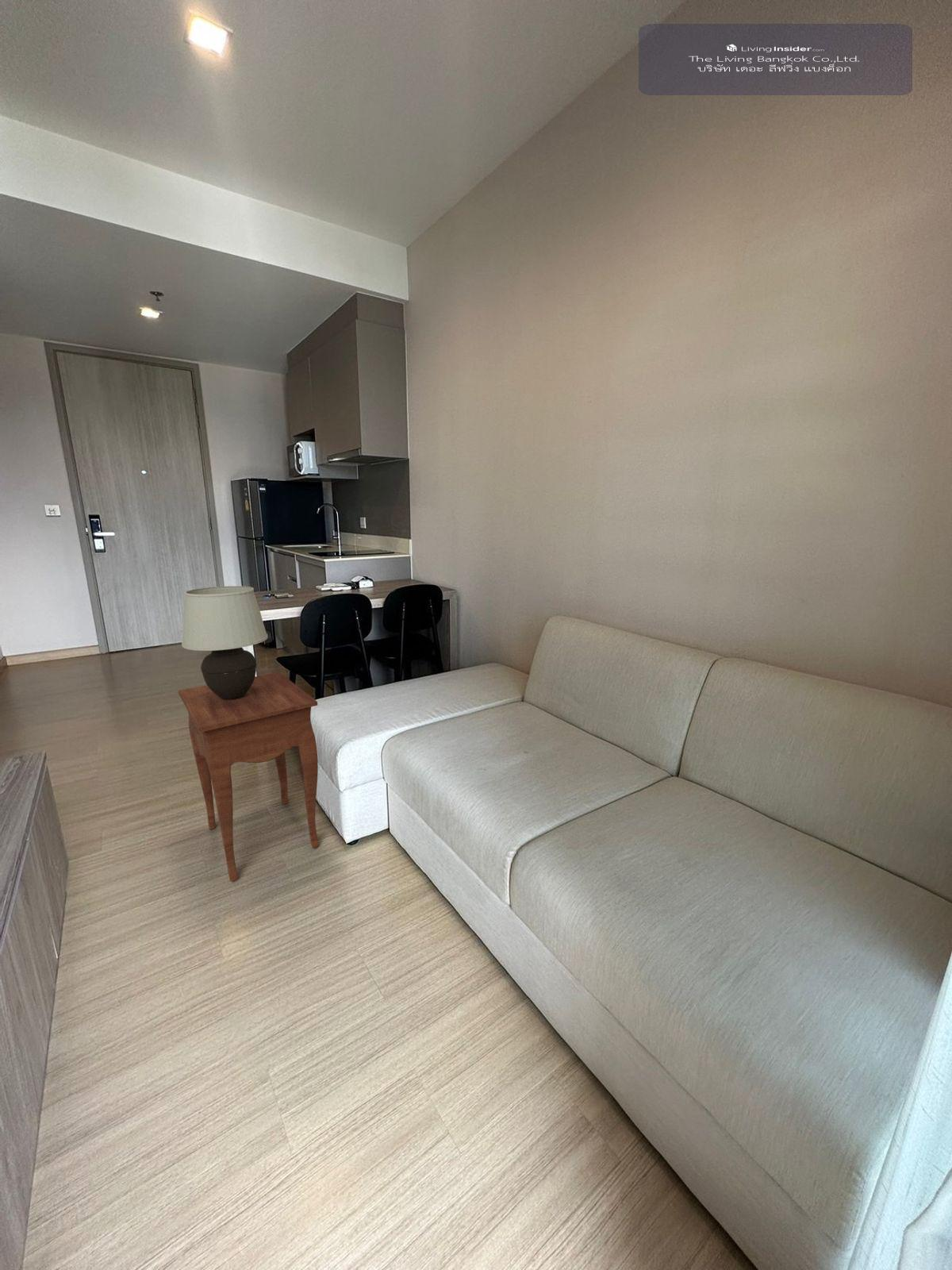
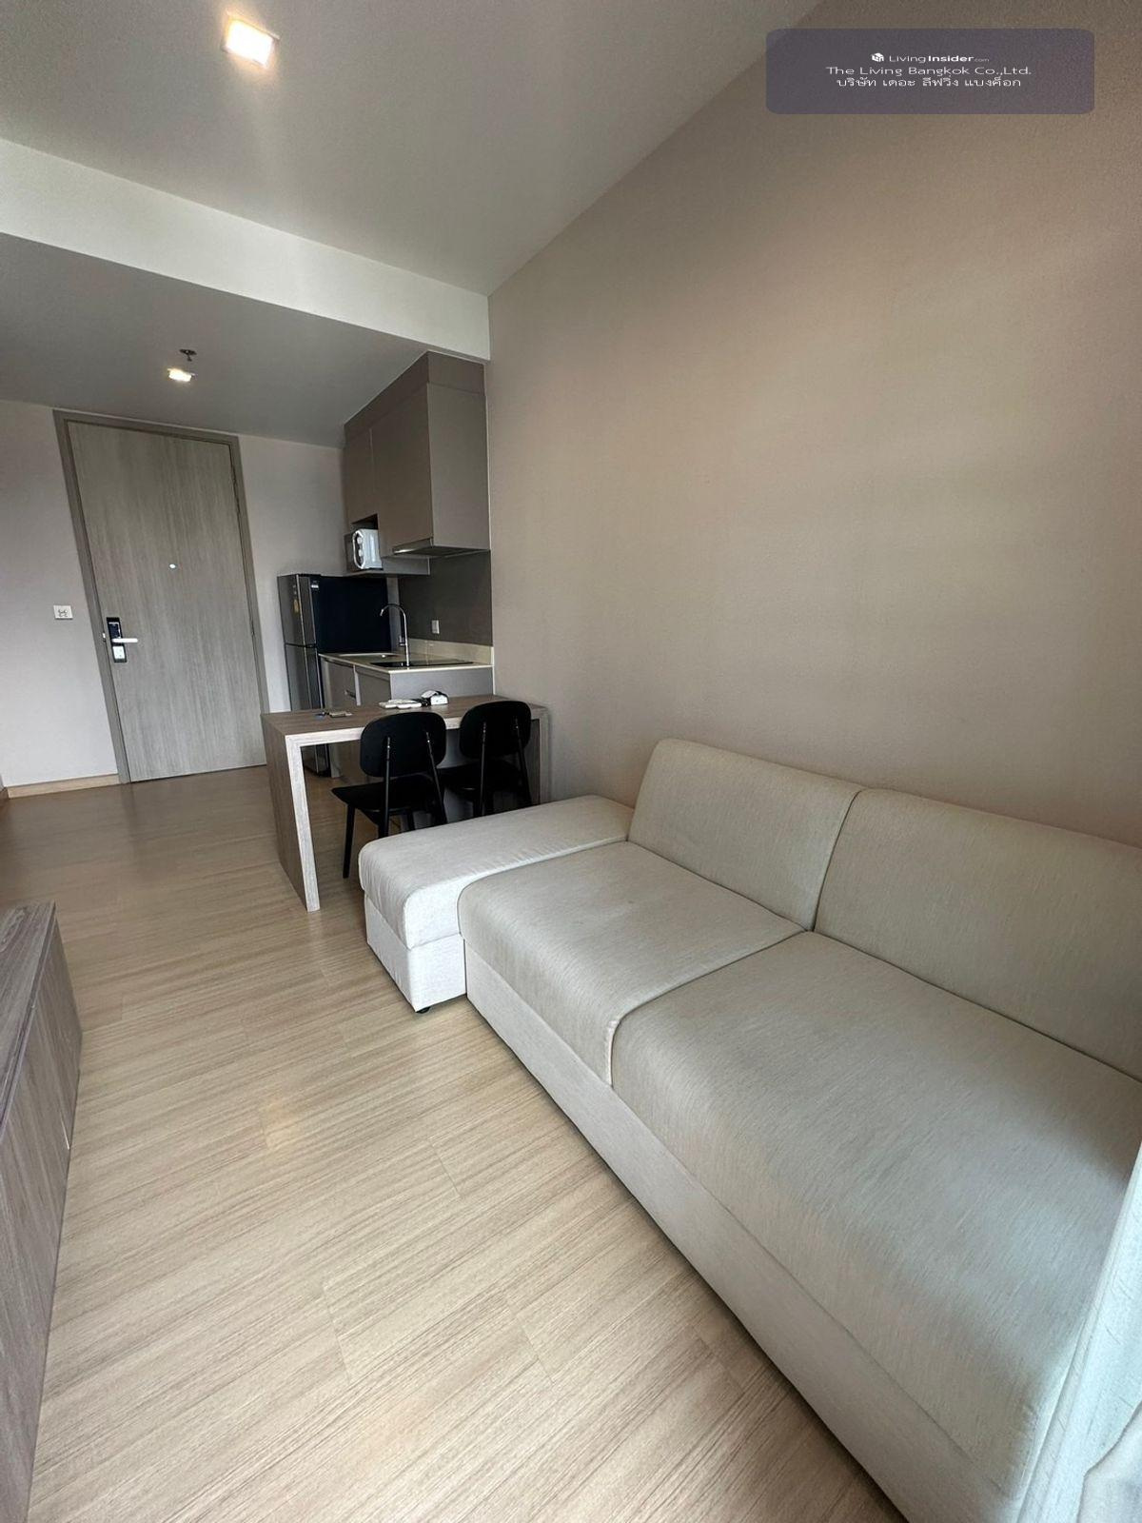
- side table [178,672,320,883]
- table lamp [181,585,269,699]
